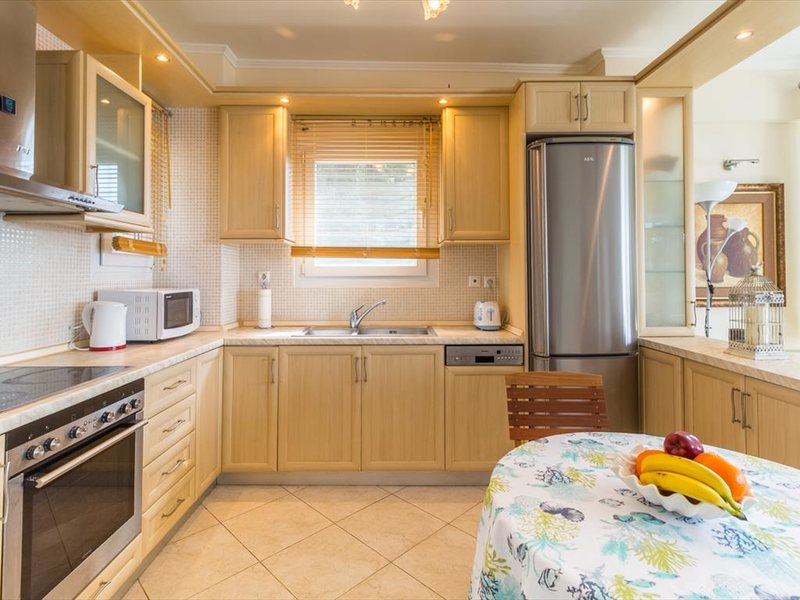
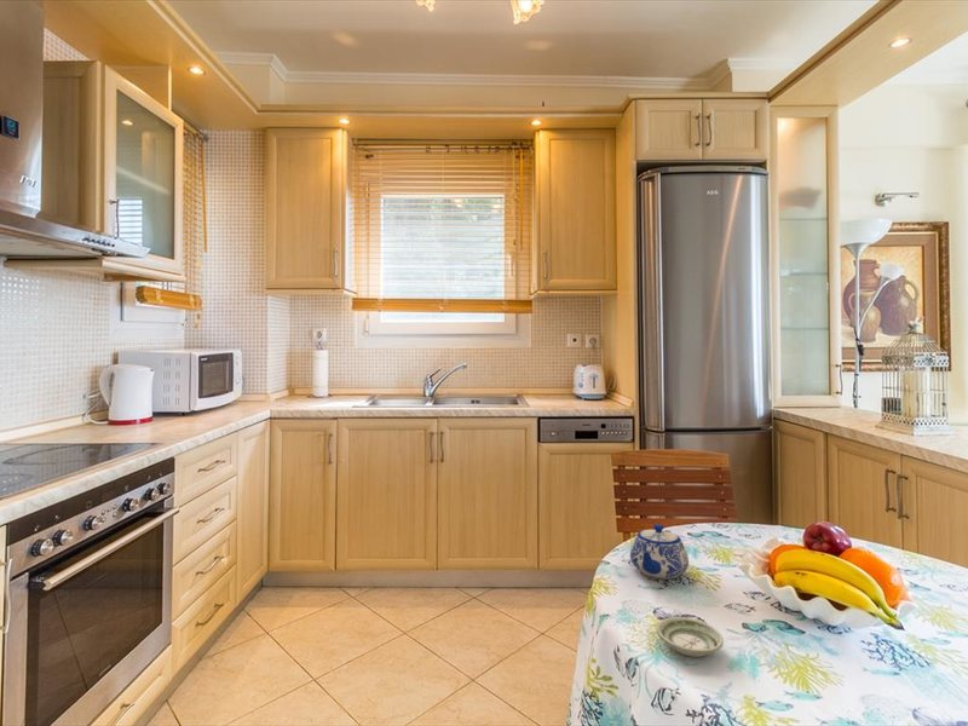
+ teapot [629,523,690,580]
+ saucer [655,616,725,658]
